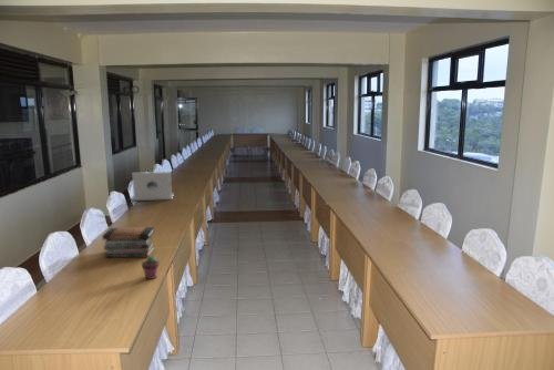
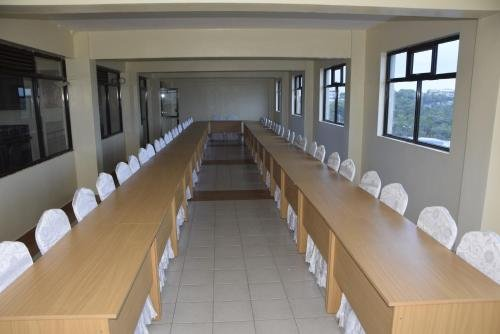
- laptop [131,171,175,202]
- book stack [102,226,156,258]
- potted succulent [141,255,161,280]
